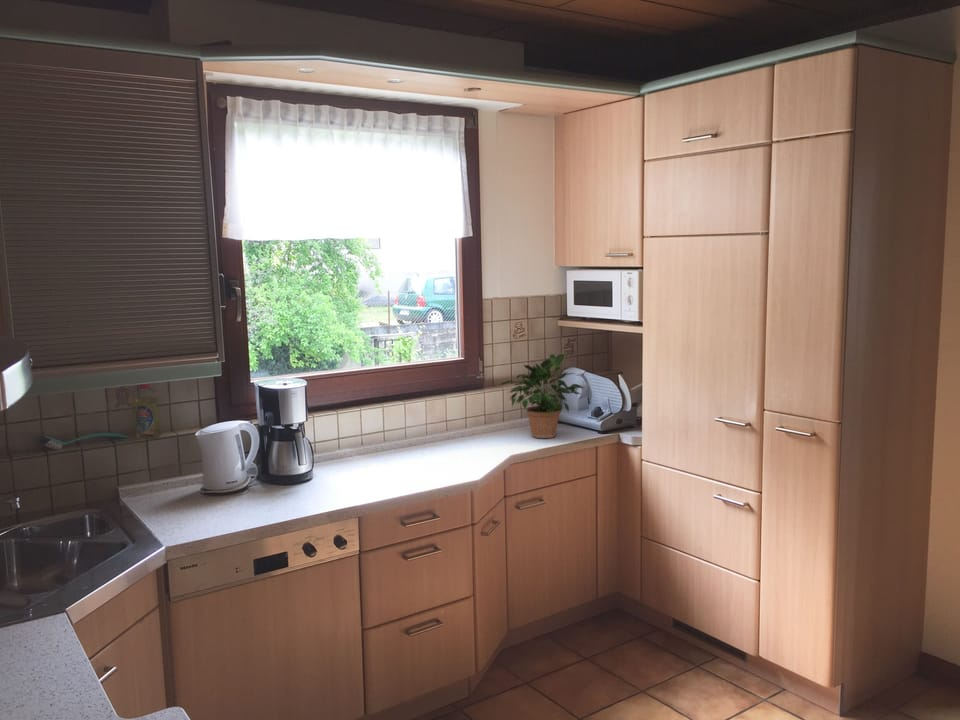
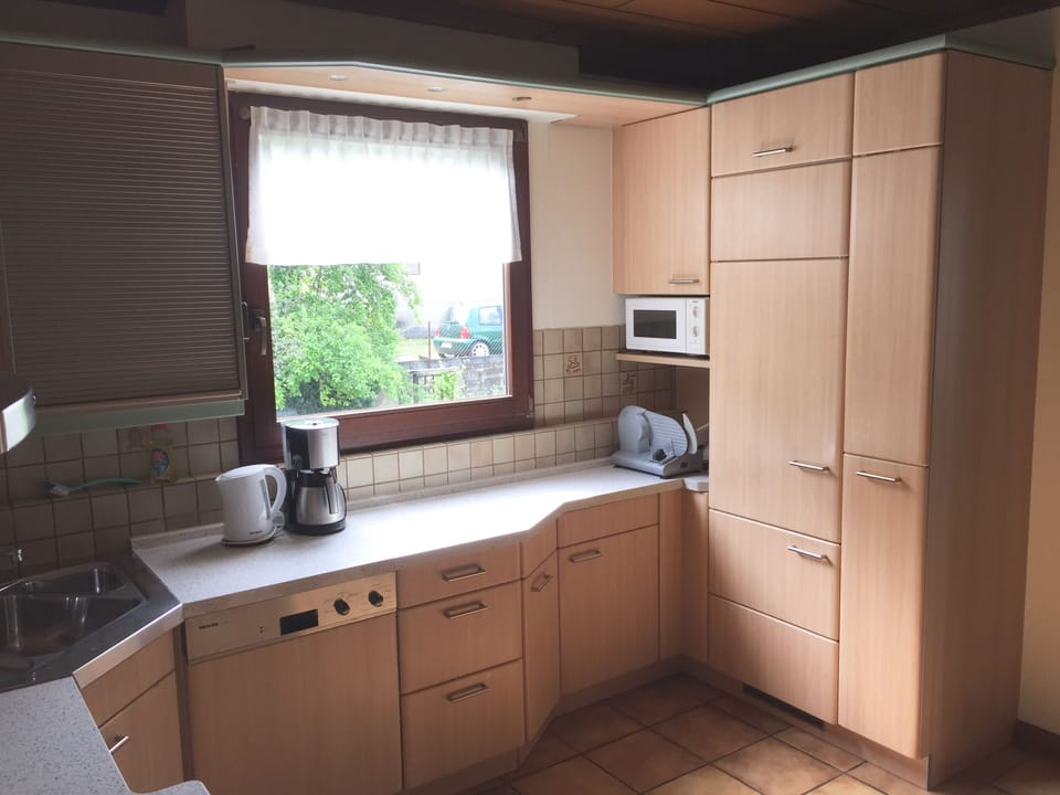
- potted plant [499,353,586,439]
